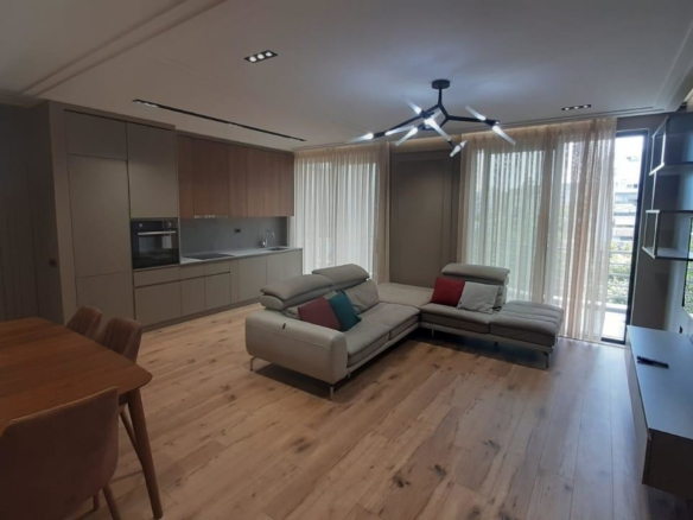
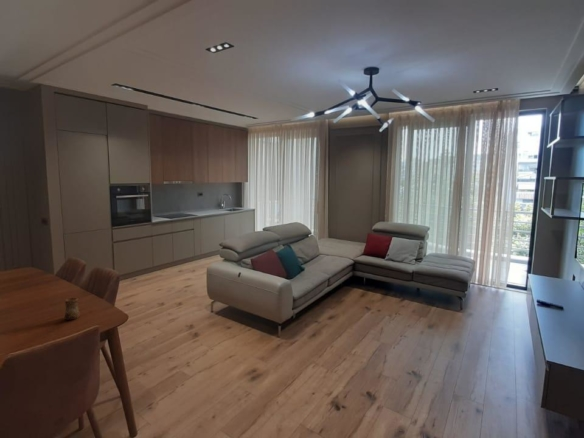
+ cup [63,297,81,321]
